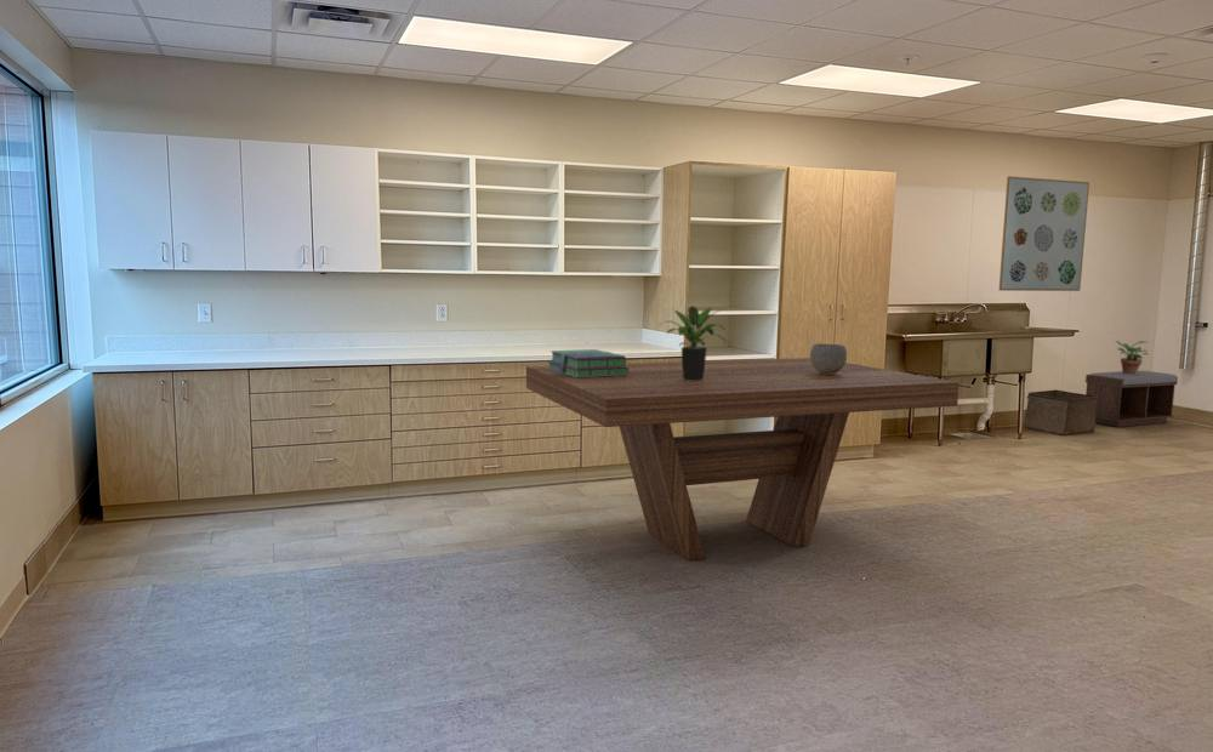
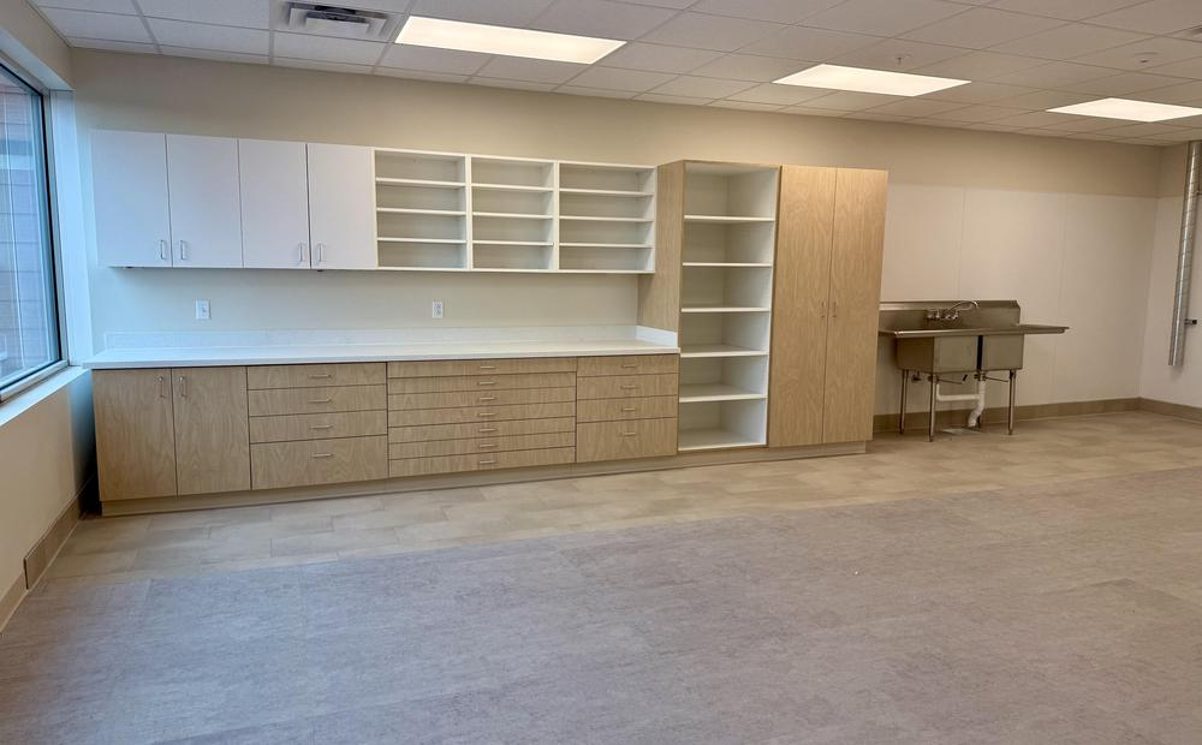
- potted plant [1114,340,1150,375]
- storage bin [1024,389,1098,437]
- bench [1084,370,1179,428]
- stack of books [547,348,628,377]
- potted plant [656,304,728,381]
- wall art [998,175,1090,292]
- bowl [809,342,848,375]
- dining table [525,357,961,562]
